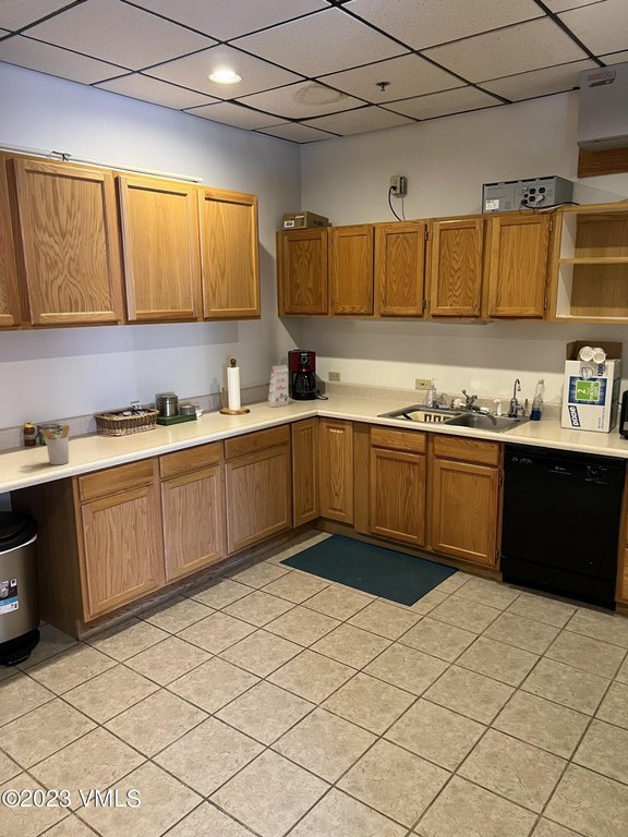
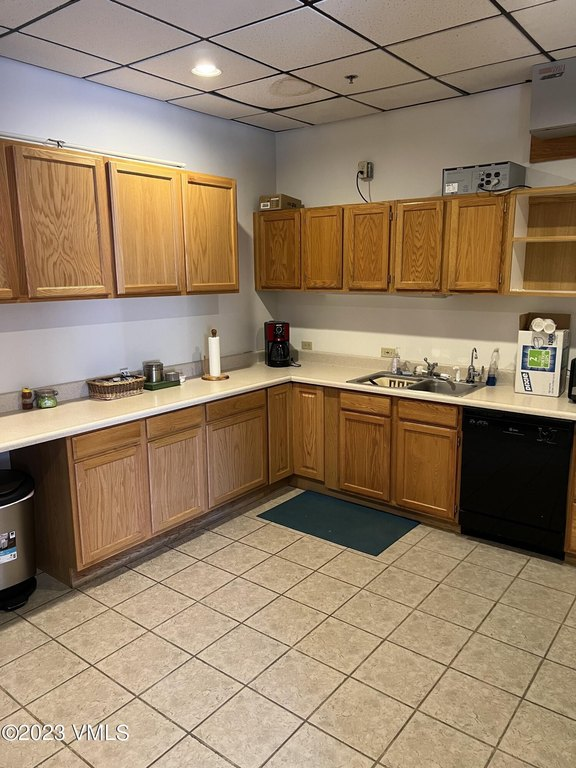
- gift box [267,364,289,408]
- utensil holder [38,424,71,465]
